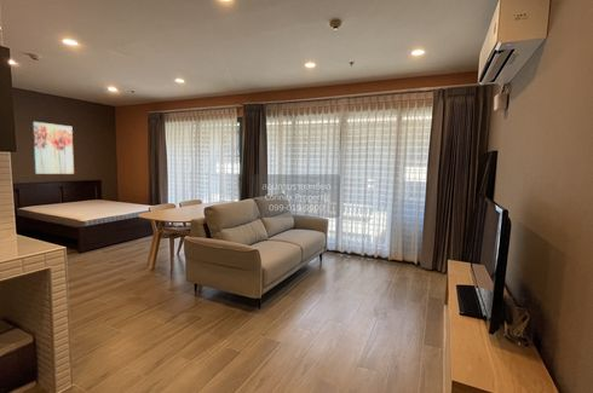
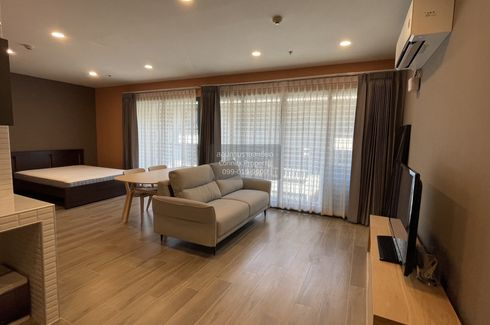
- wall art [31,121,75,175]
